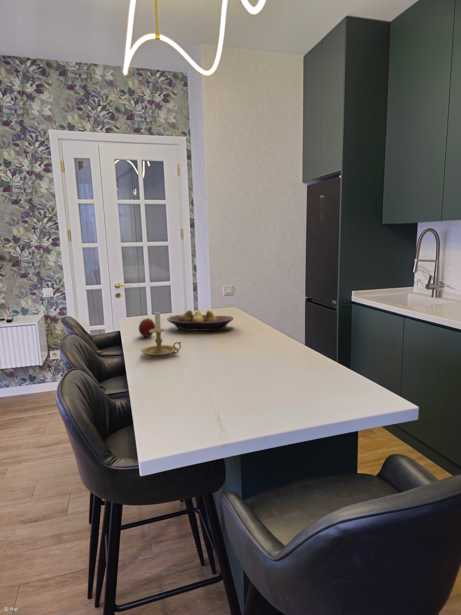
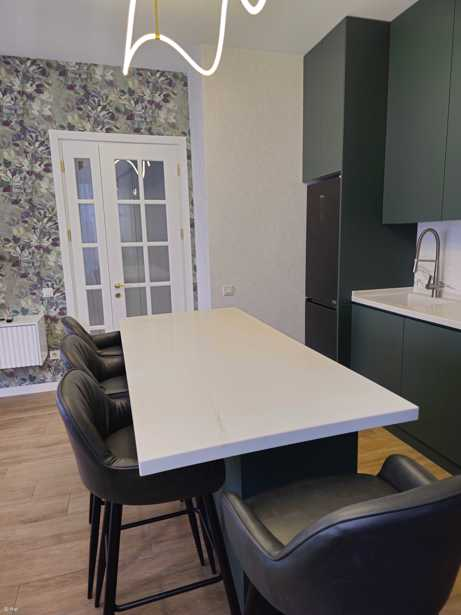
- candle holder [140,309,183,357]
- fruit [138,317,155,338]
- fruit bowl [166,309,235,332]
